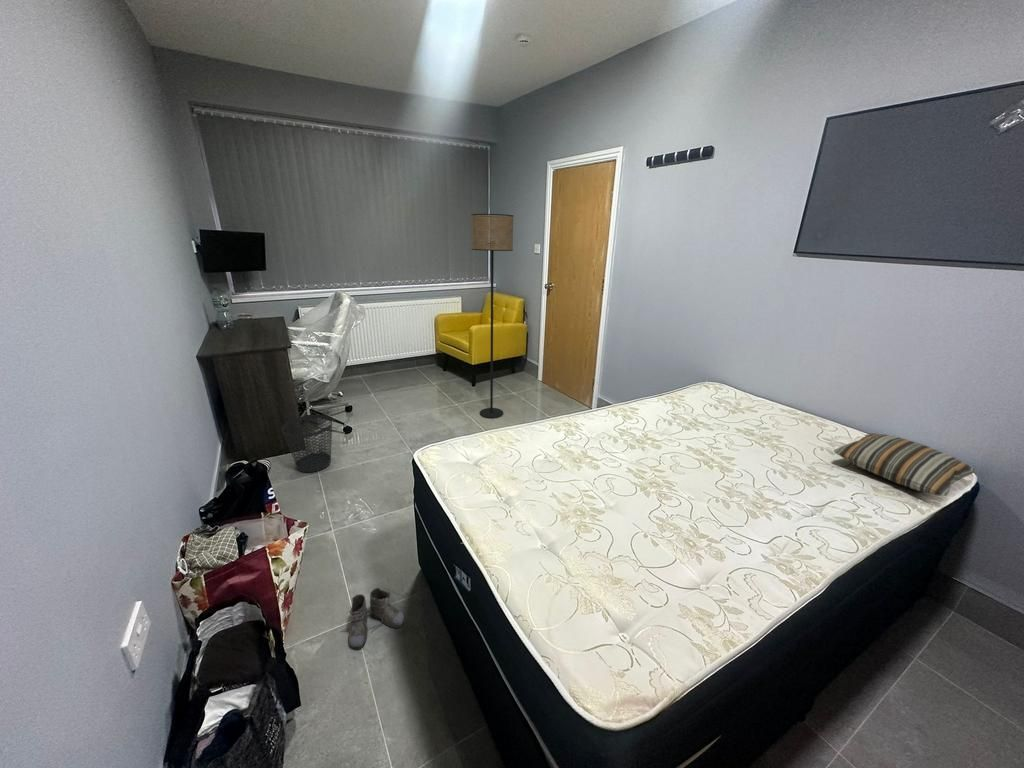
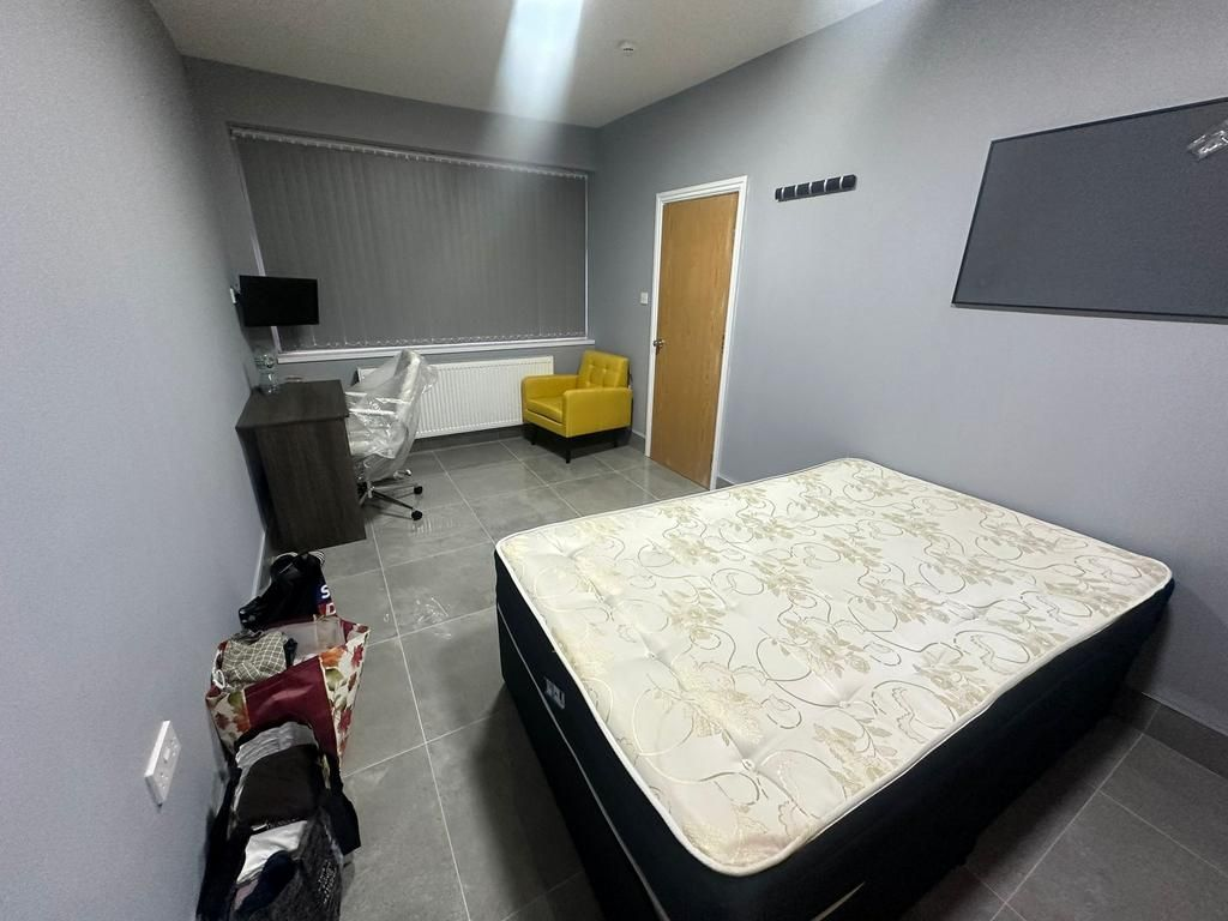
- boots [338,587,405,650]
- wastebasket [281,414,333,473]
- floor lamp [470,213,515,419]
- pillow [833,432,976,497]
